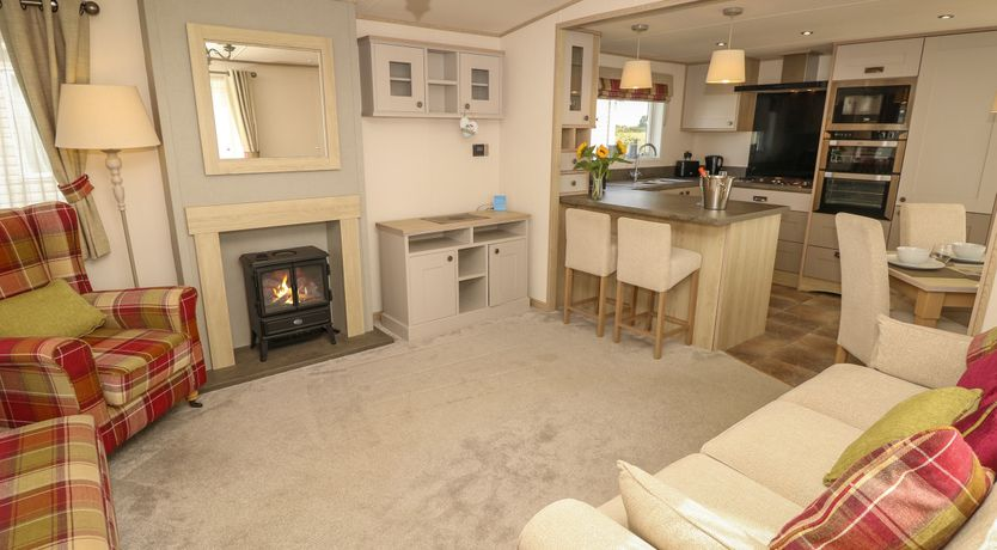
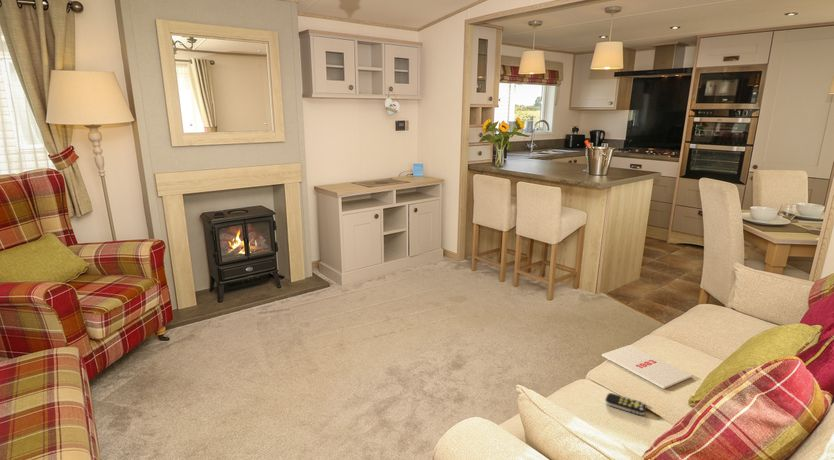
+ magazine [601,344,694,390]
+ remote control [604,392,647,416]
